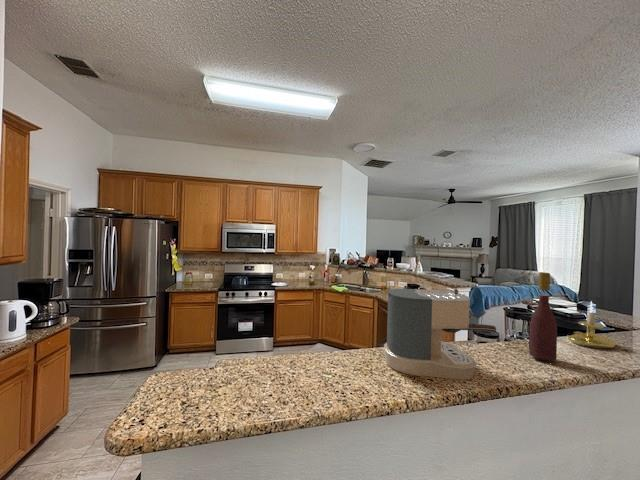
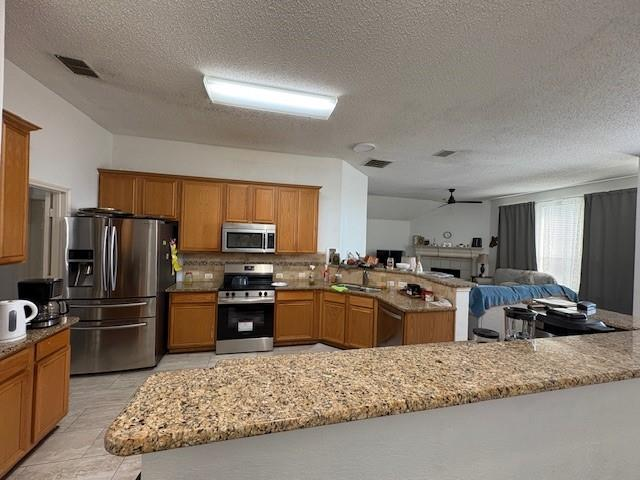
- wine bottle [528,271,558,362]
- candle holder [566,300,617,350]
- coffee maker [383,286,497,381]
